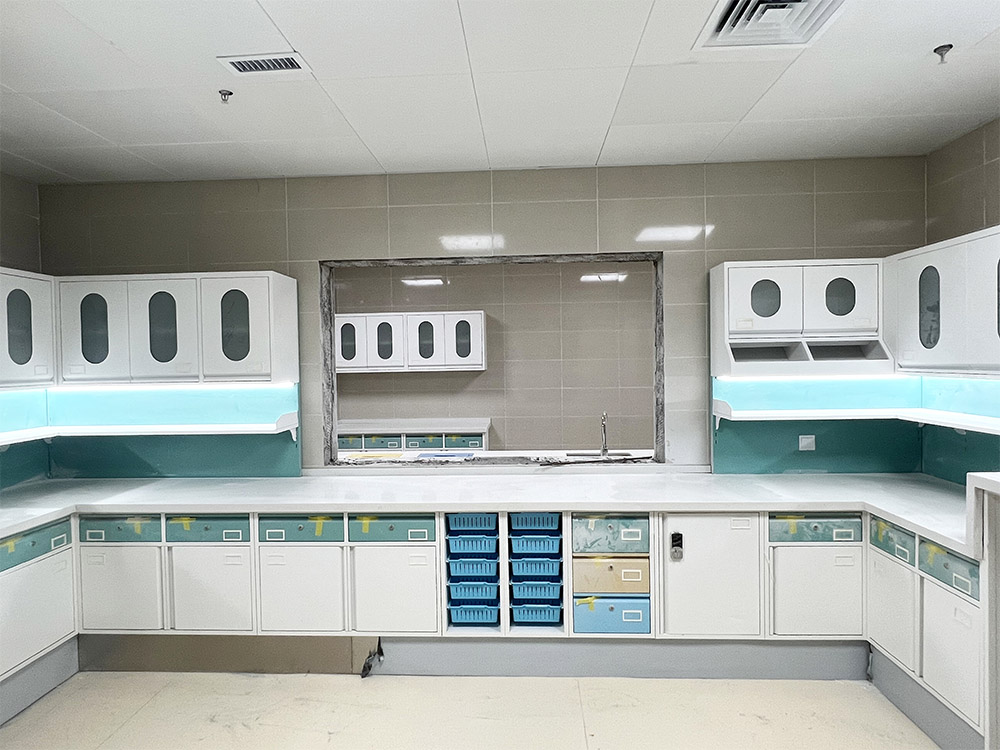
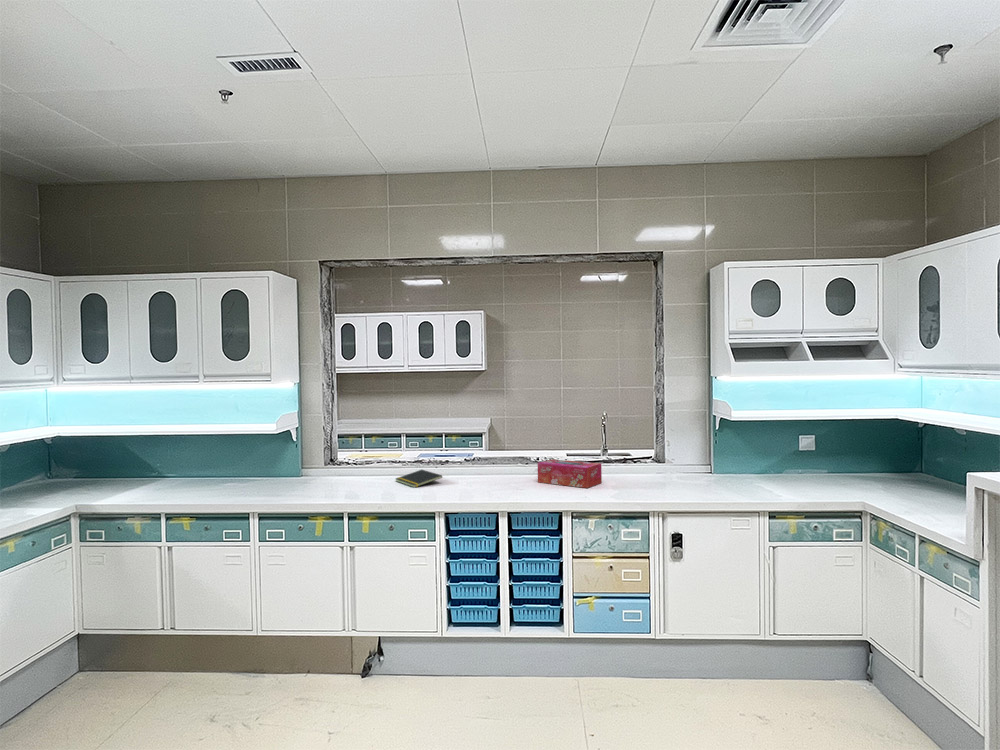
+ tissue box [537,458,603,489]
+ notepad [394,469,443,489]
